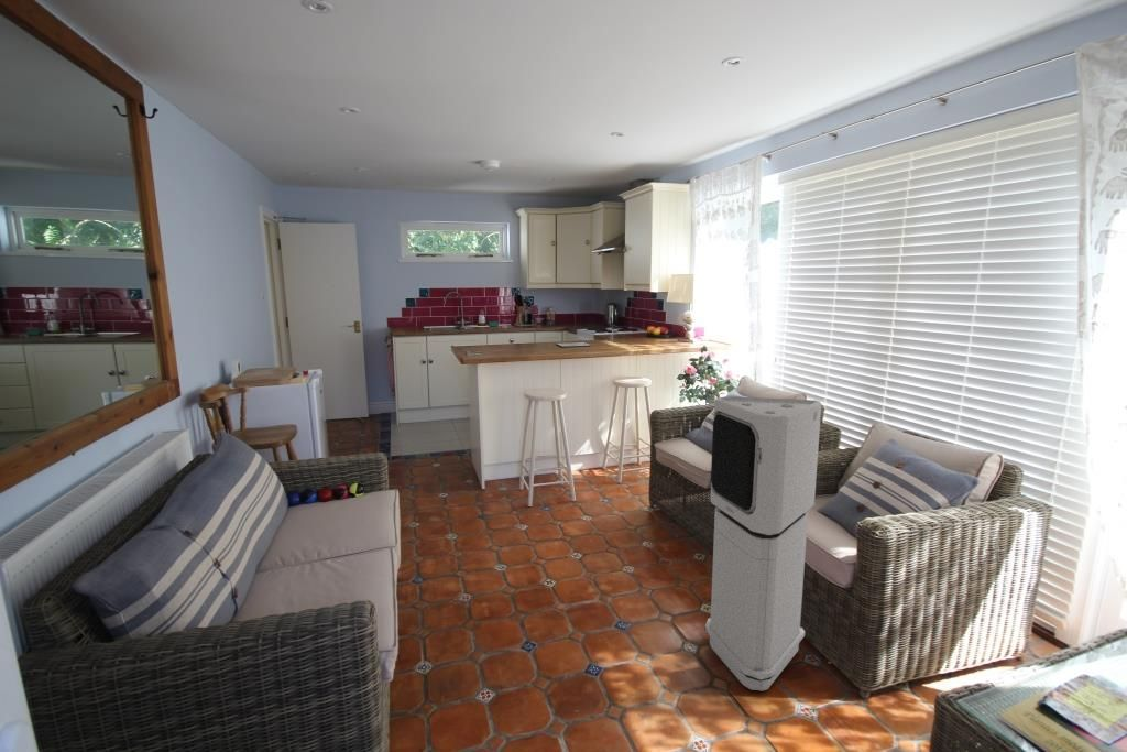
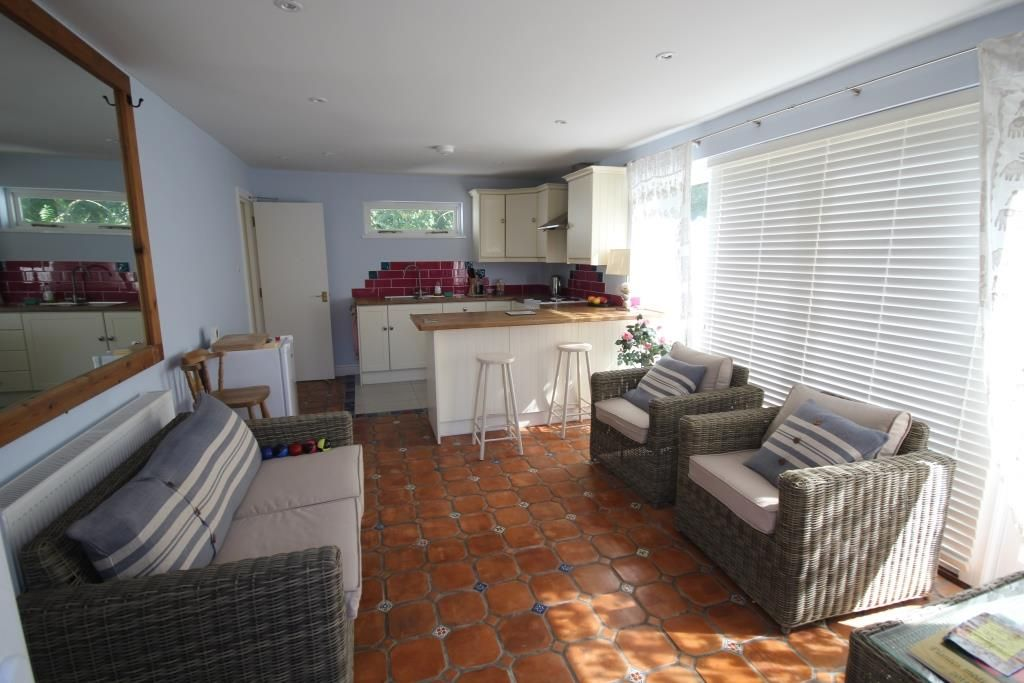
- air purifier [704,396,822,693]
